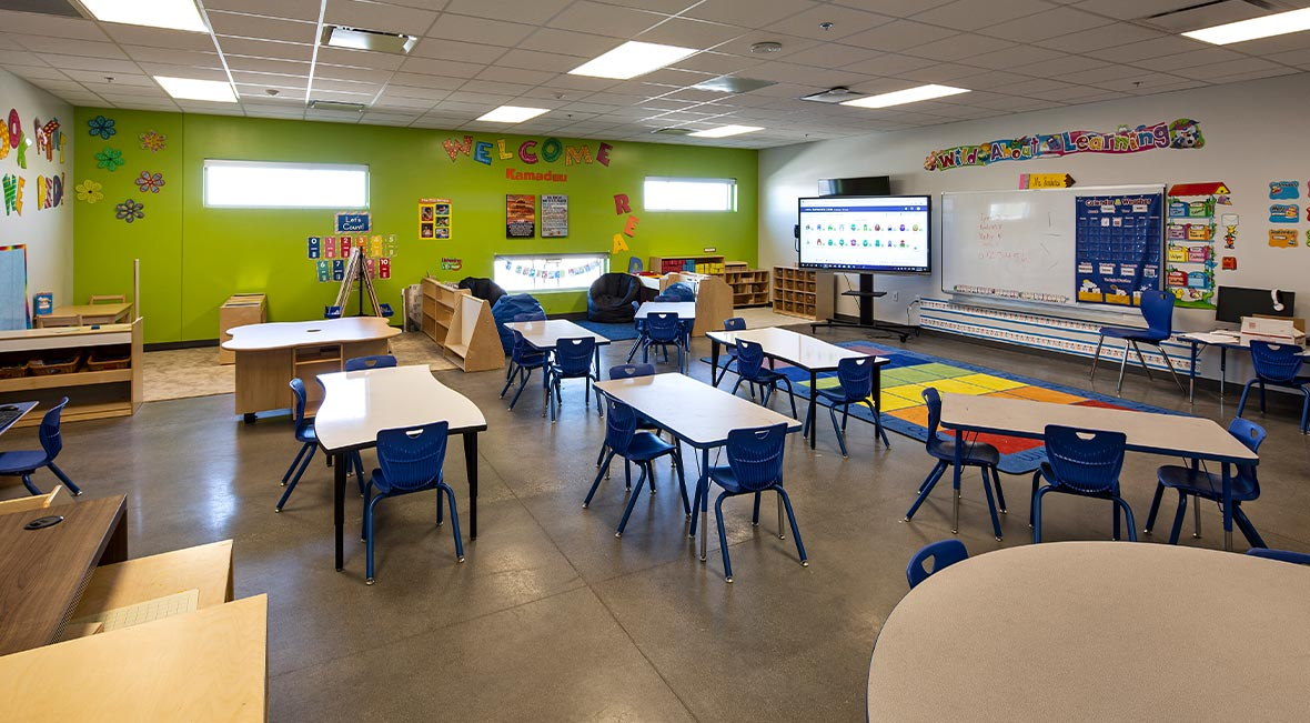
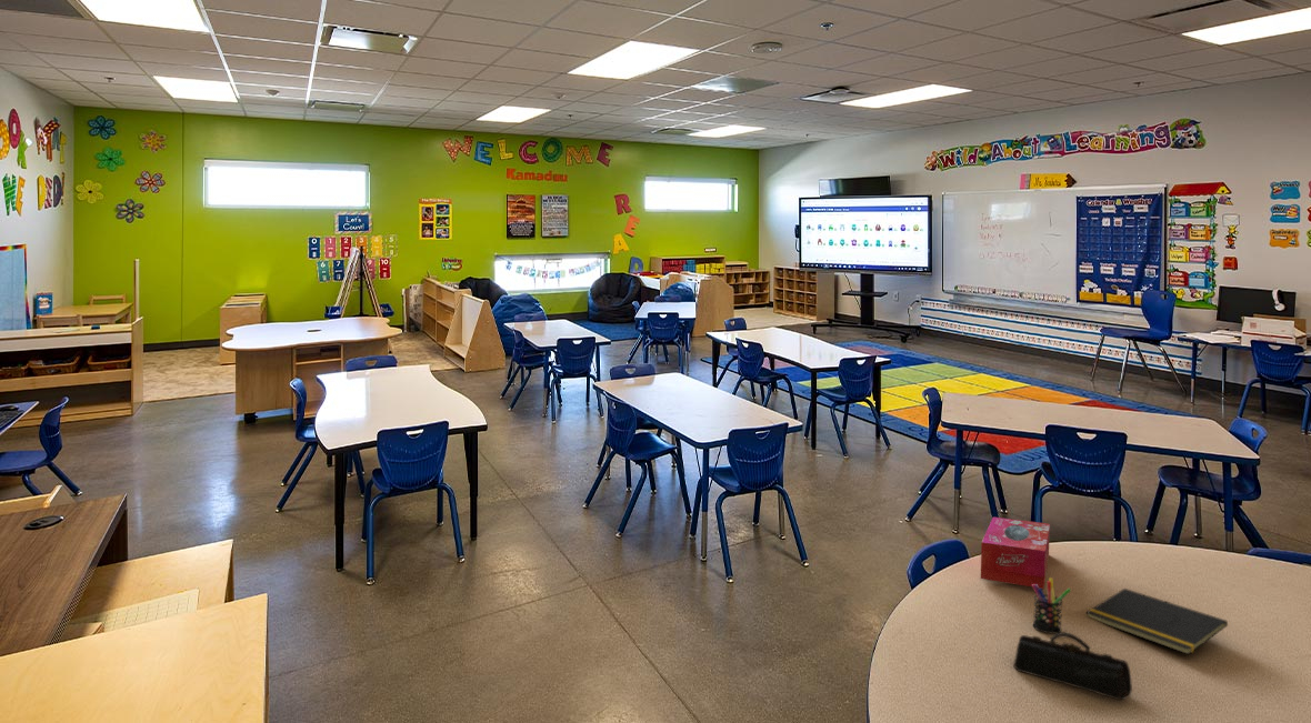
+ pen holder [1031,576,1072,634]
+ pencil case [1012,631,1133,701]
+ notepad [1084,588,1229,655]
+ tissue box [980,516,1051,590]
